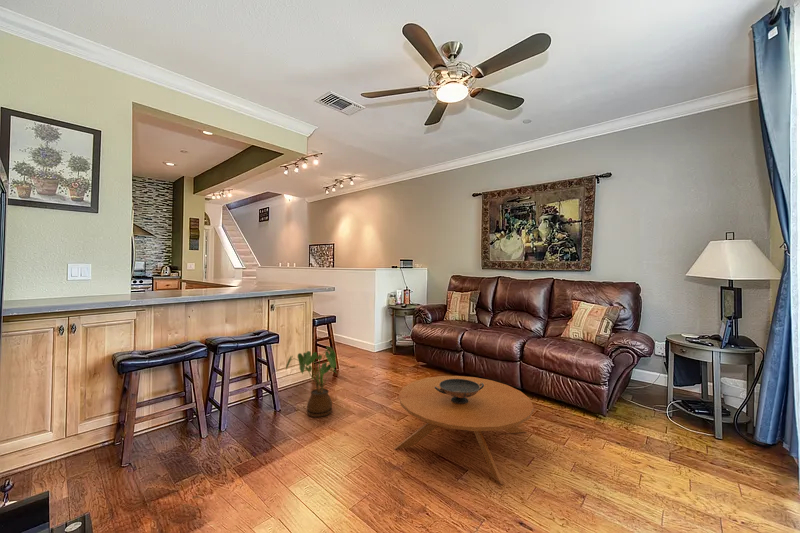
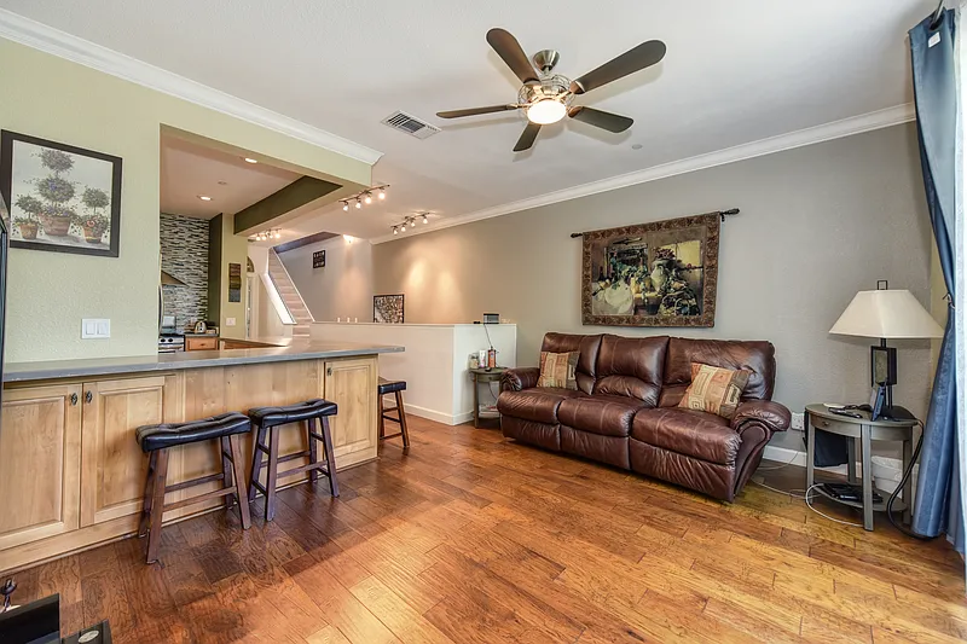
- coffee table [393,375,535,485]
- house plant [285,344,339,418]
- decorative bowl [435,379,484,404]
